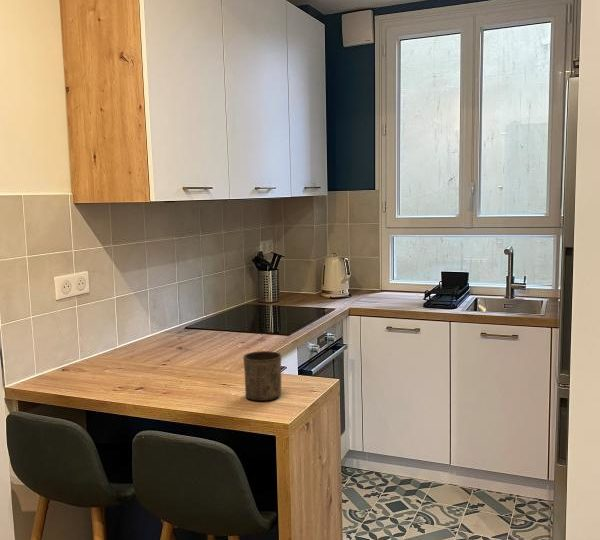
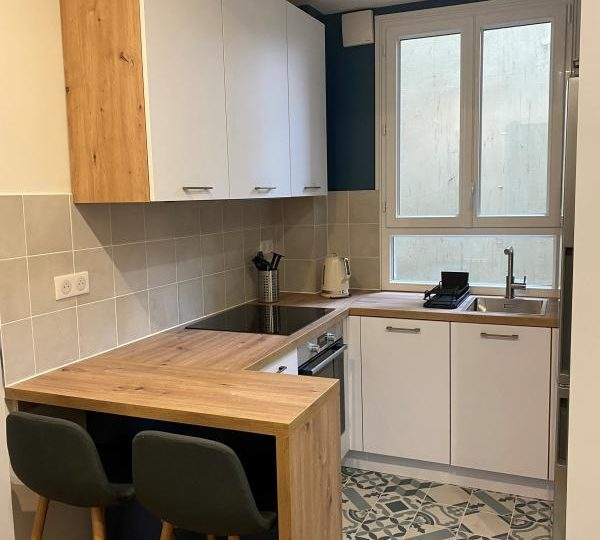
- cup [242,350,282,402]
